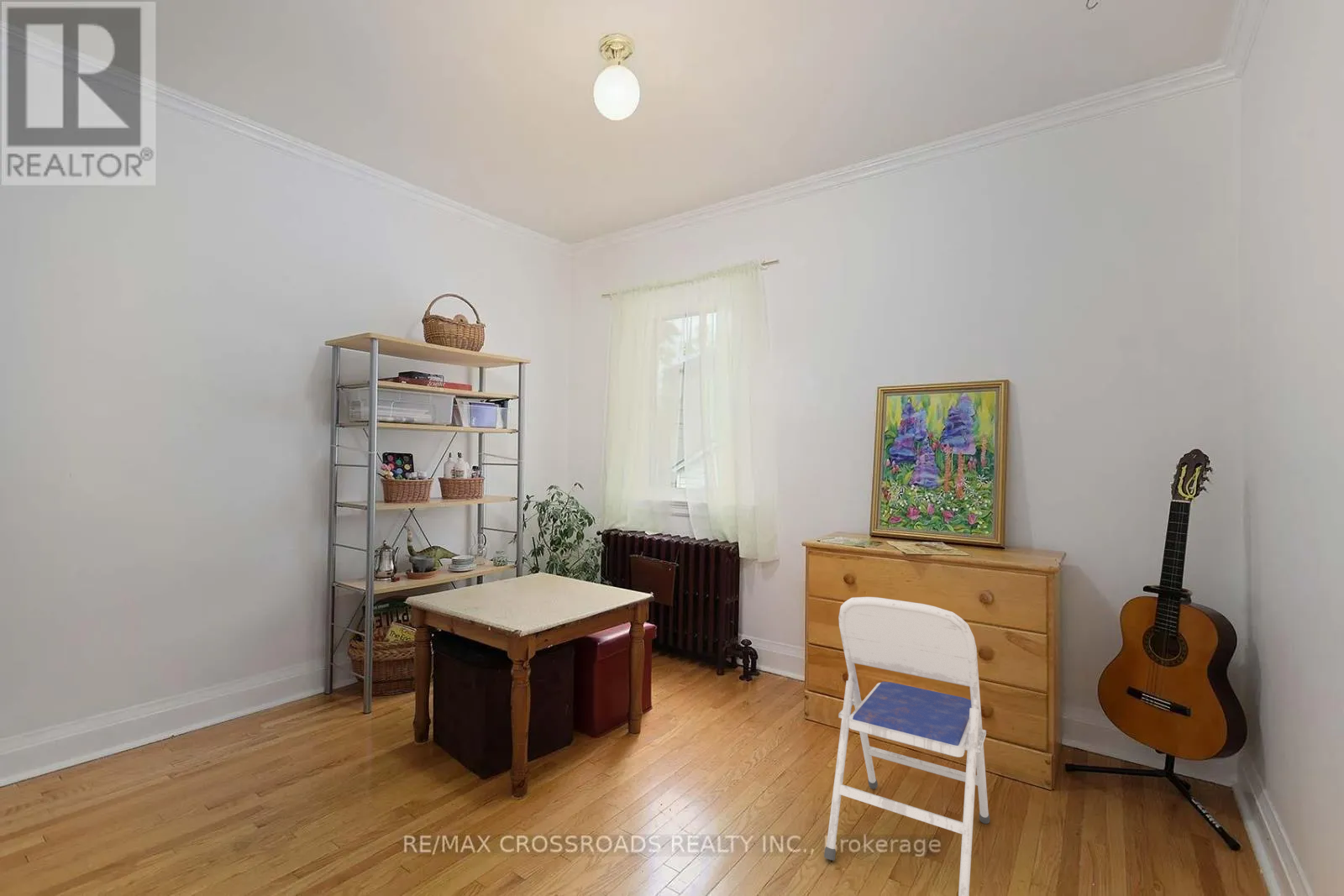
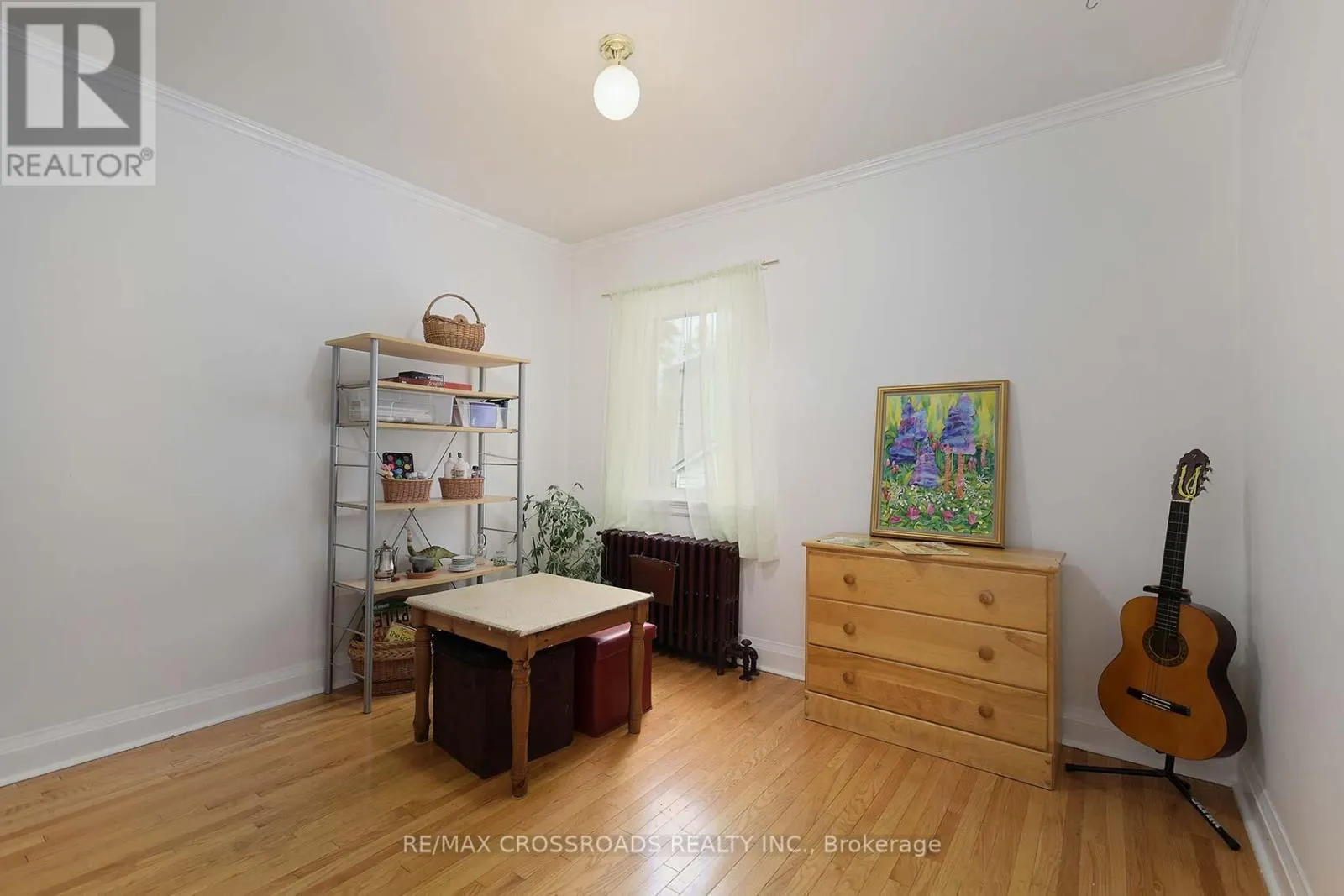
- folding chair [823,596,990,896]
